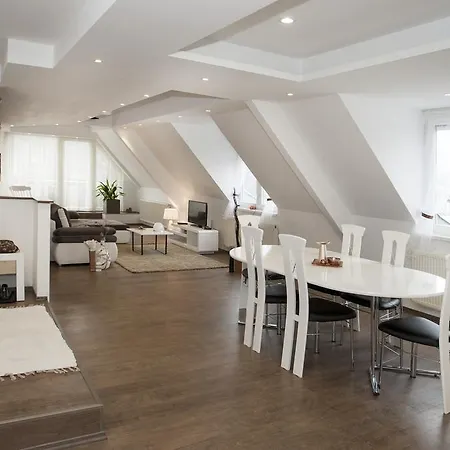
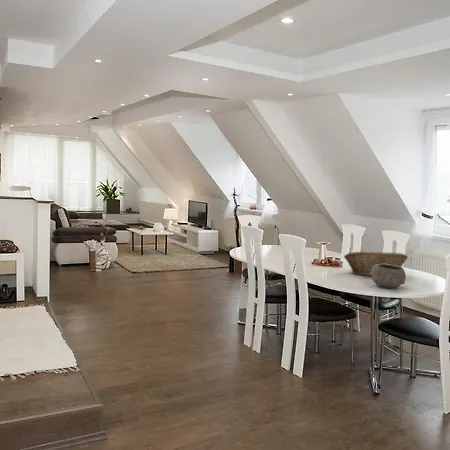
+ bowl [371,264,407,289]
+ fruit basket [343,250,409,277]
